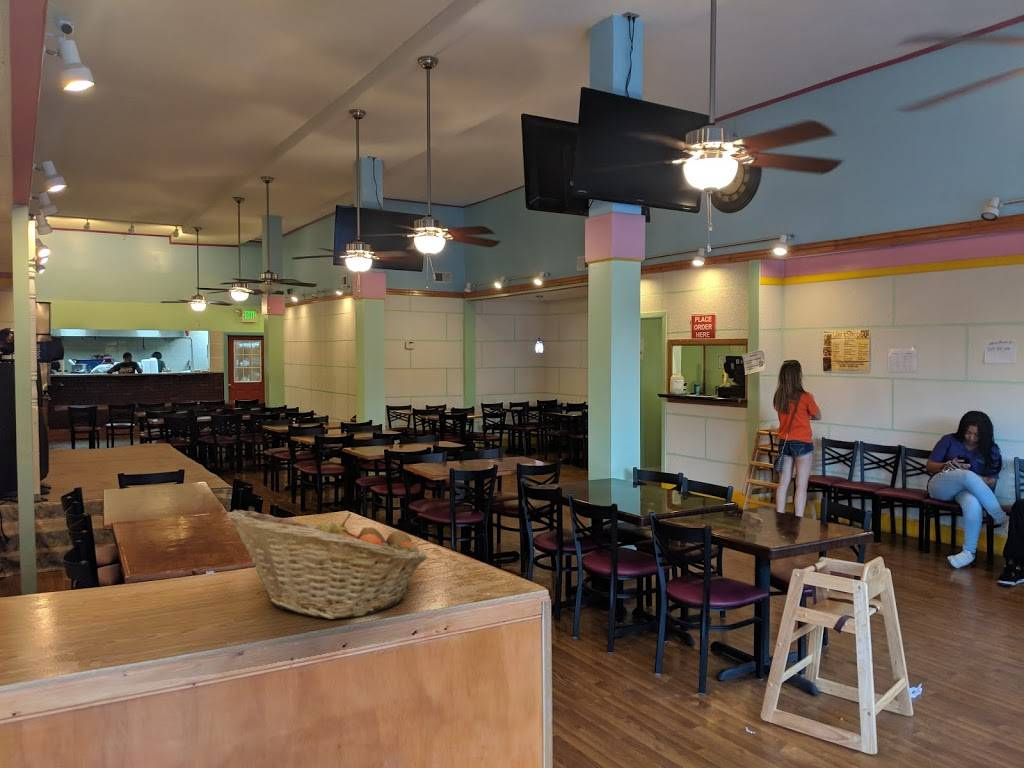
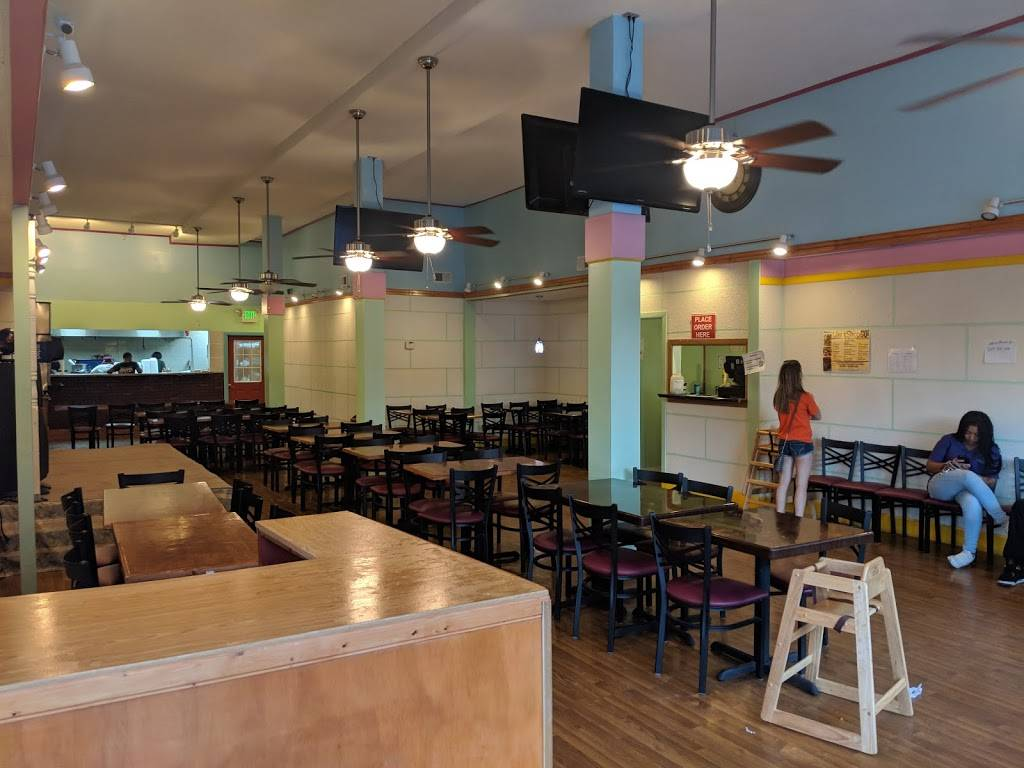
- fruit basket [225,509,429,620]
